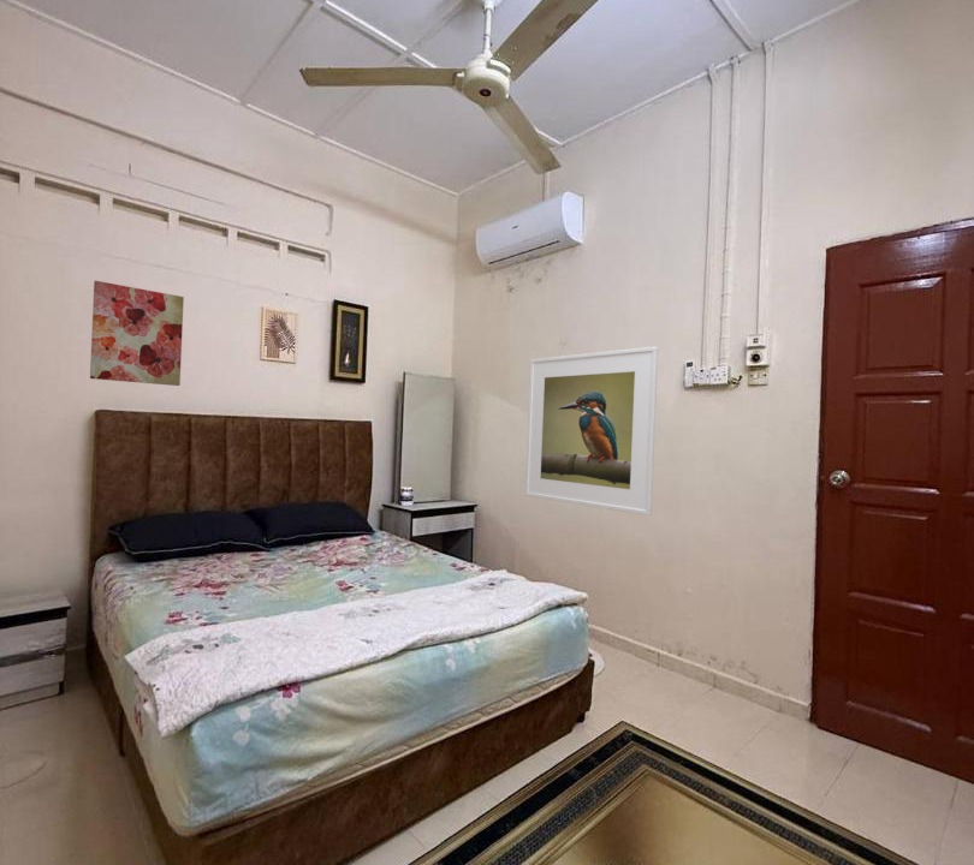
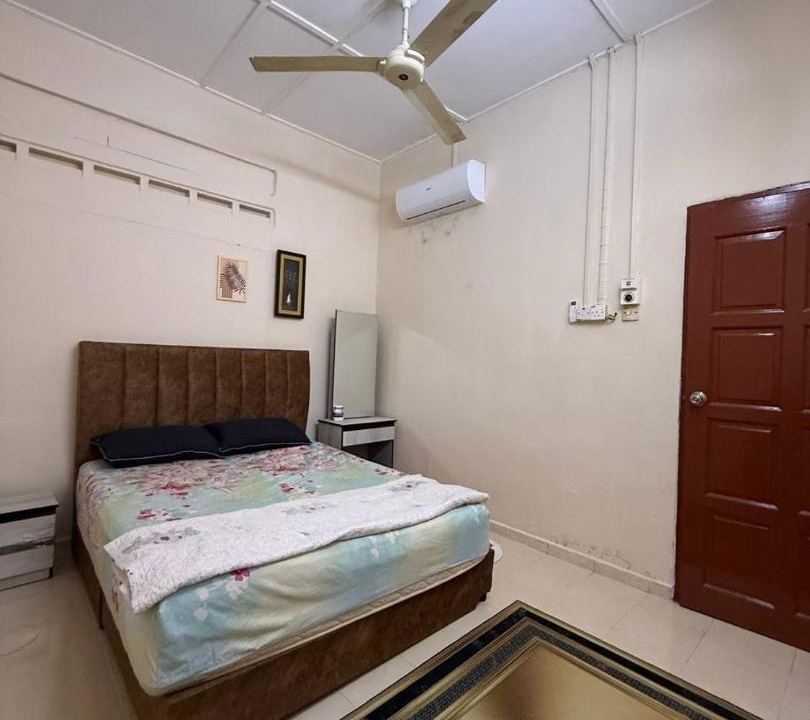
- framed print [524,345,659,517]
- wall art [89,280,185,387]
